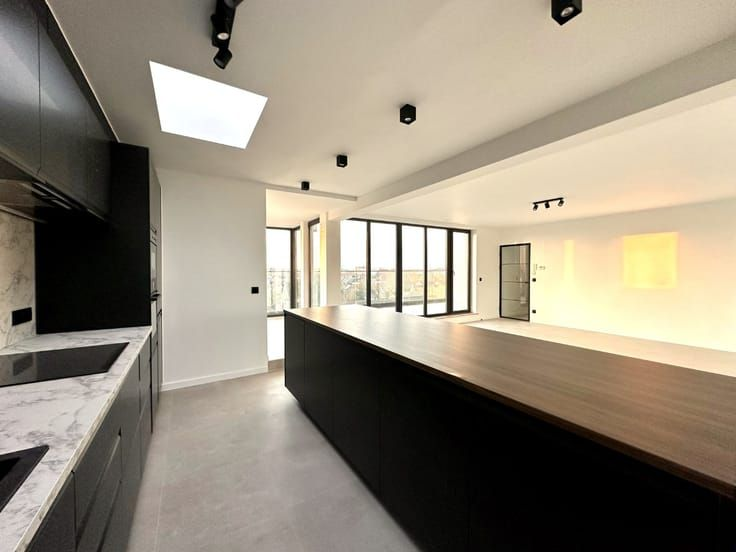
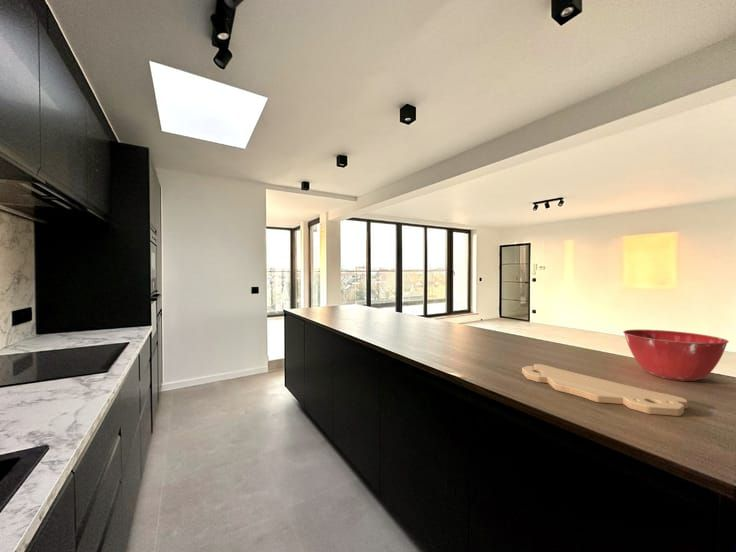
+ cutting board [521,363,689,417]
+ mixing bowl [622,329,730,382]
